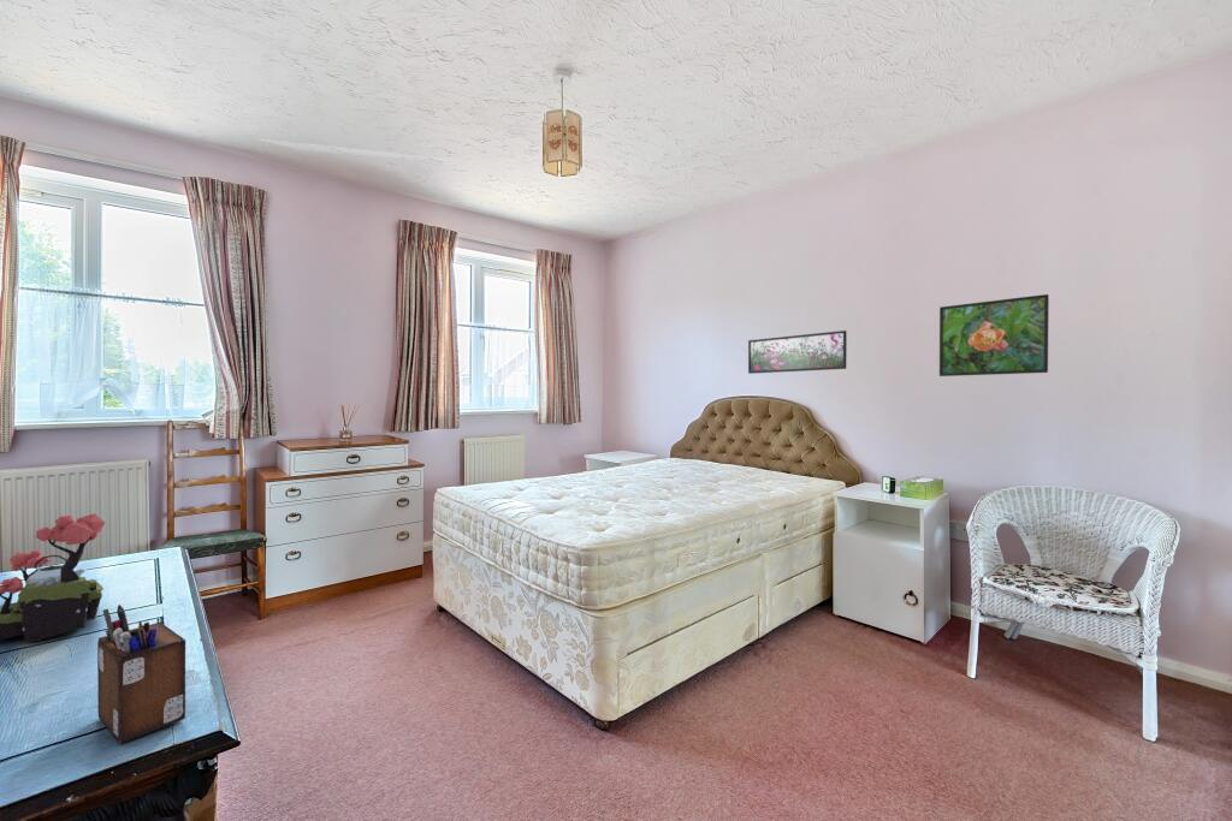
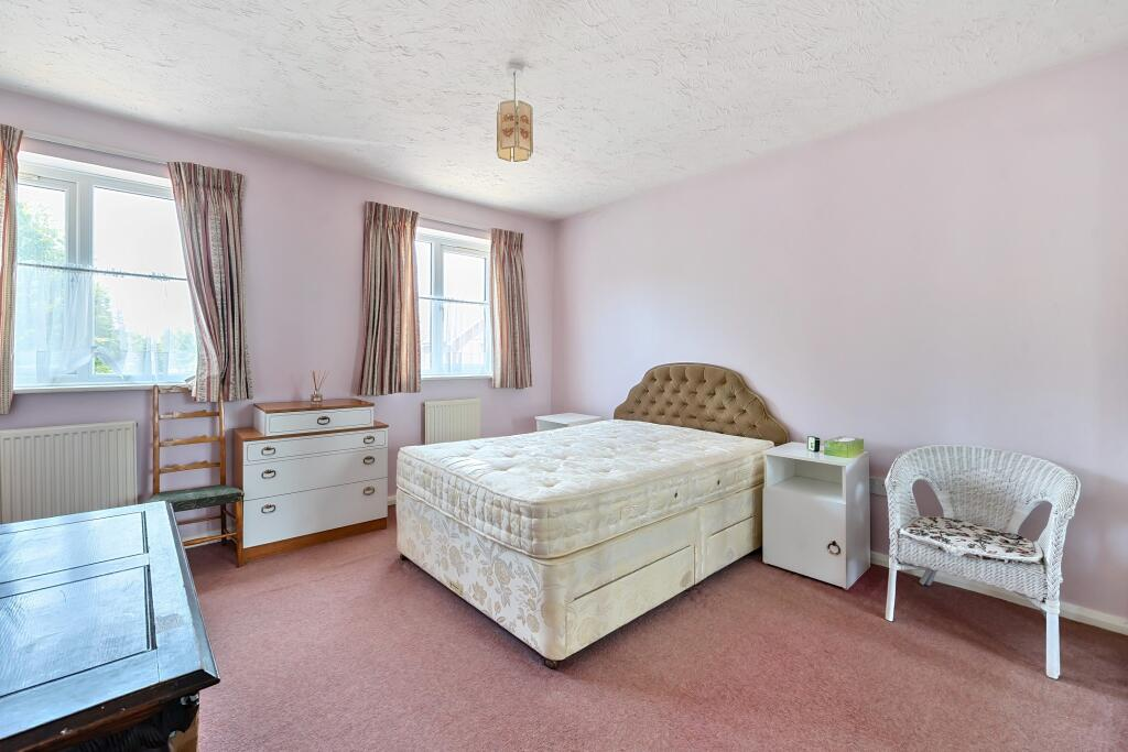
- plant [0,512,106,643]
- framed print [747,329,848,375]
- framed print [938,293,1050,377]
- desk organizer [96,603,186,744]
